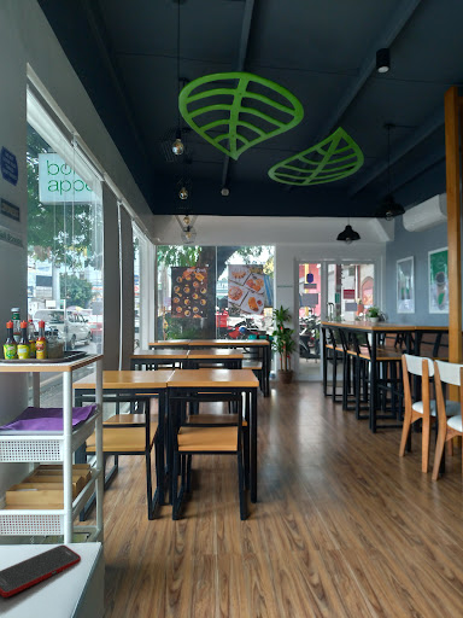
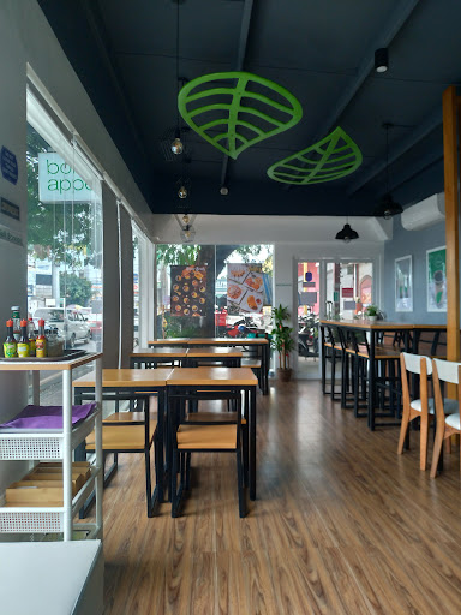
- cell phone [0,544,82,599]
